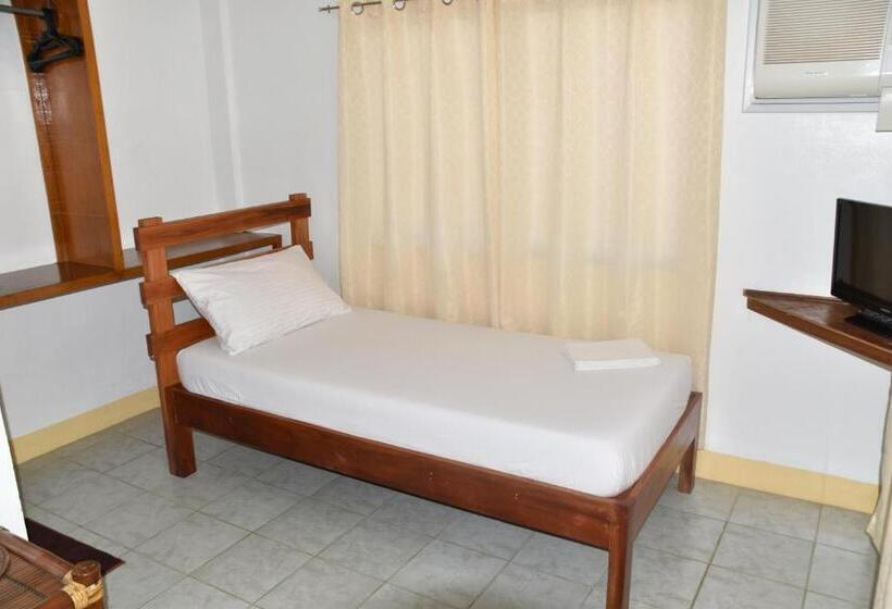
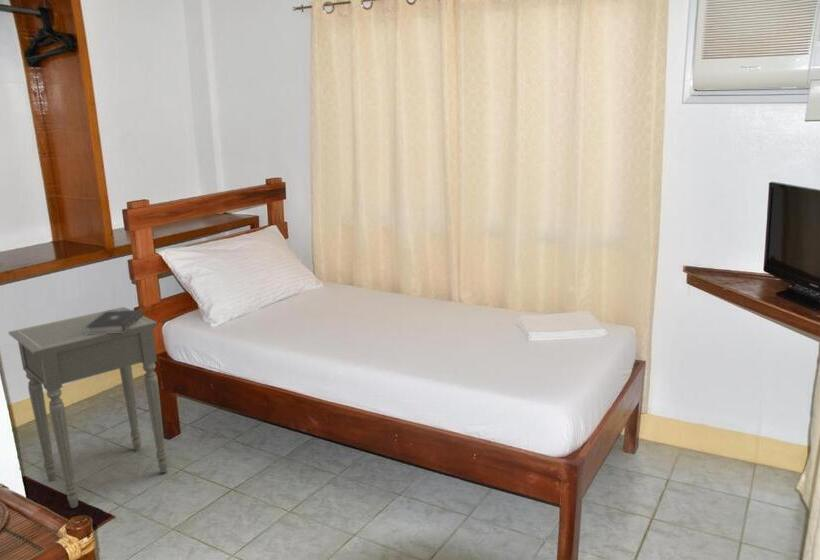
+ side table [8,306,168,509]
+ book [84,308,144,335]
